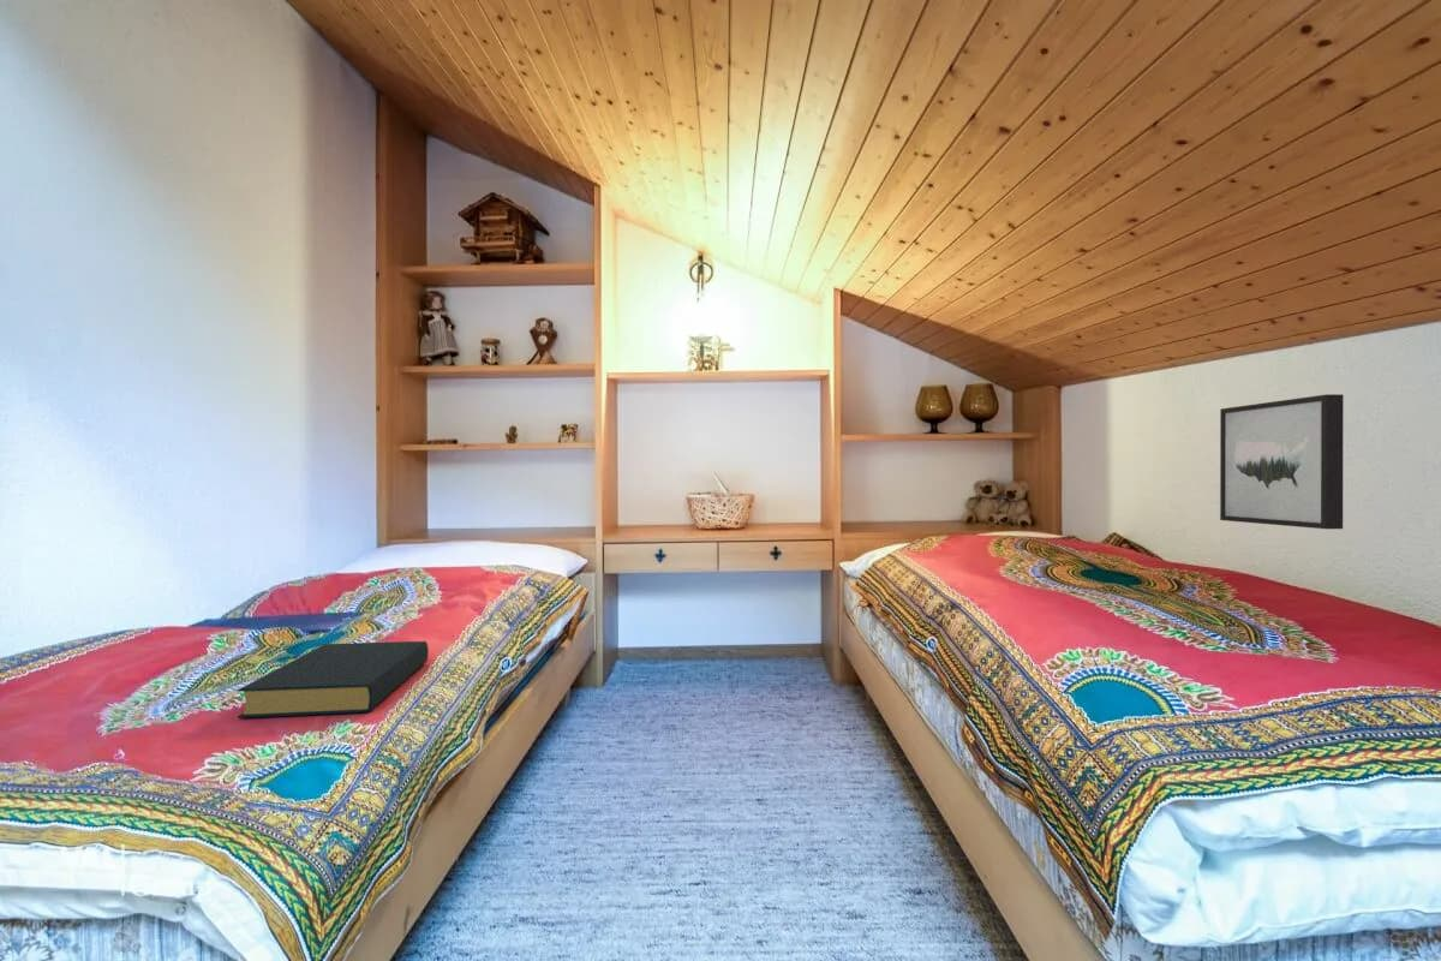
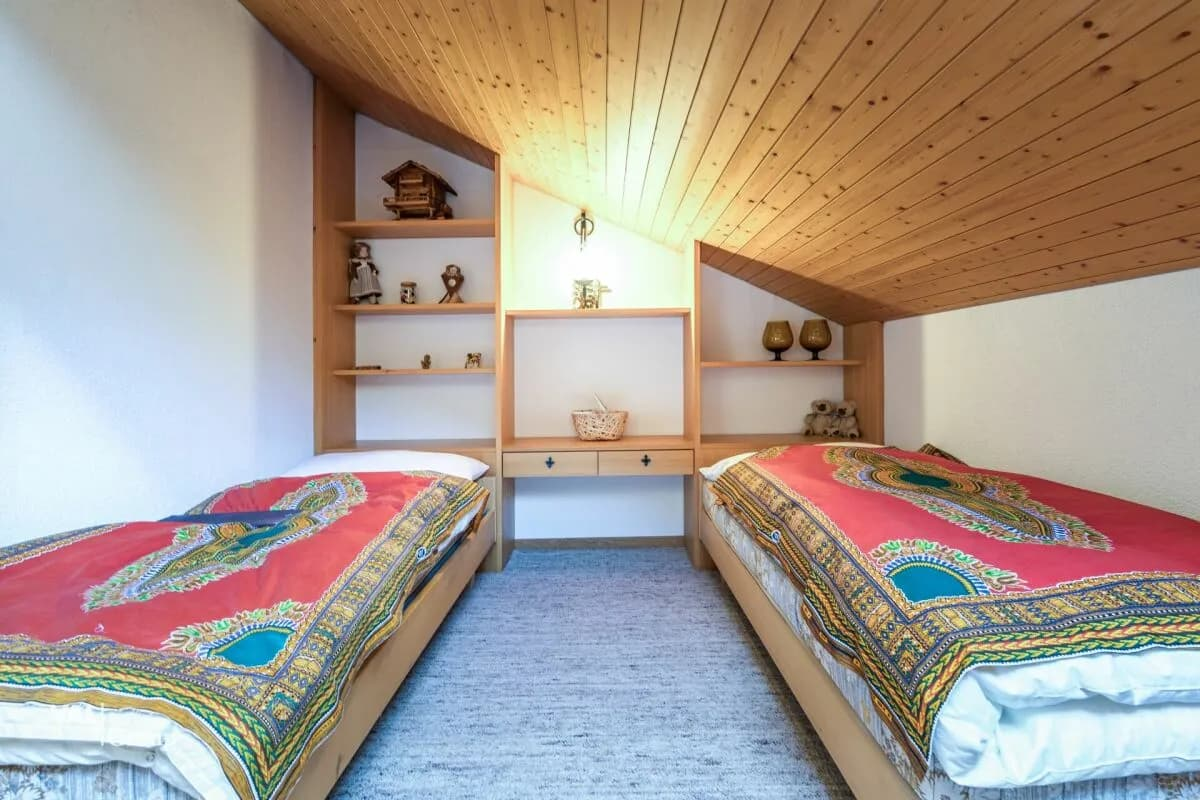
- hardback book [237,640,430,720]
- wall art [1219,393,1345,530]
